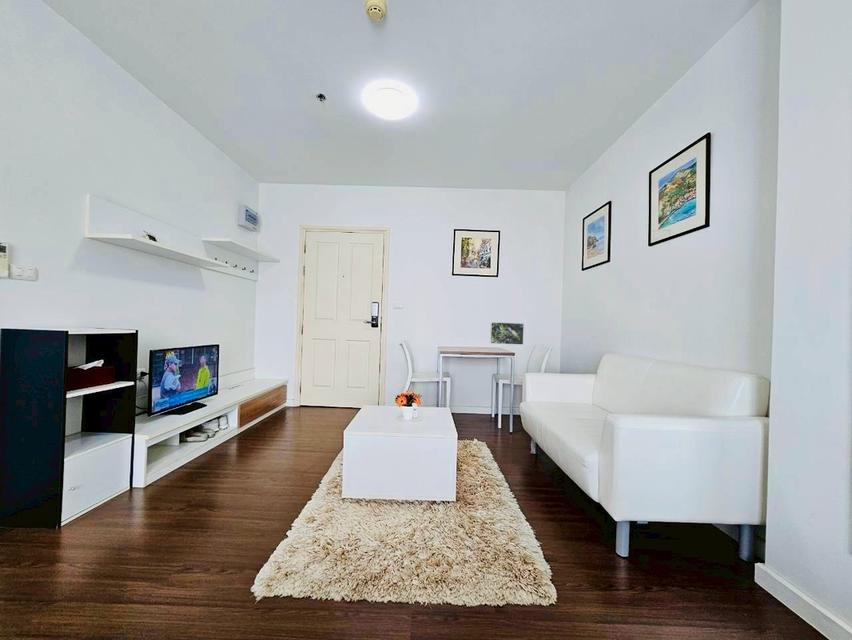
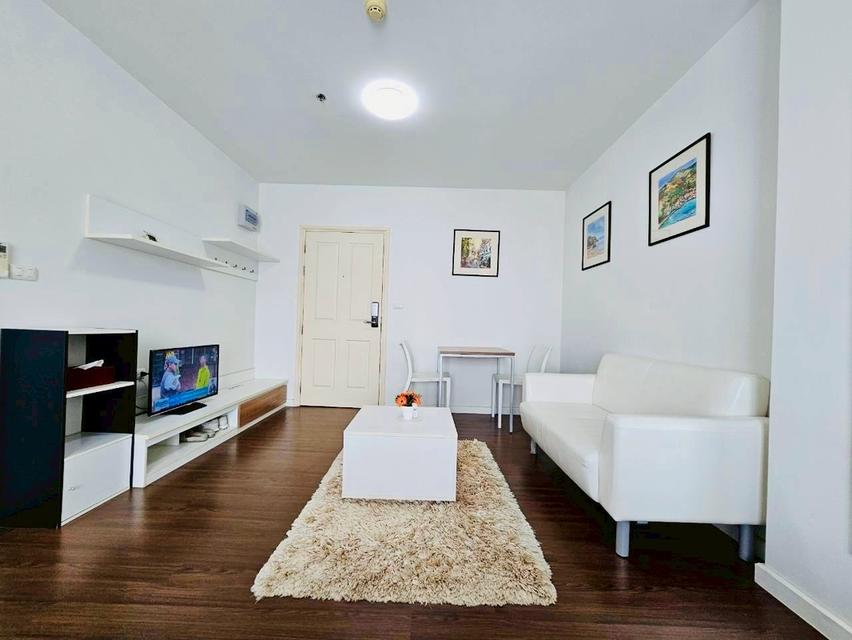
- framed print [489,321,525,346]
